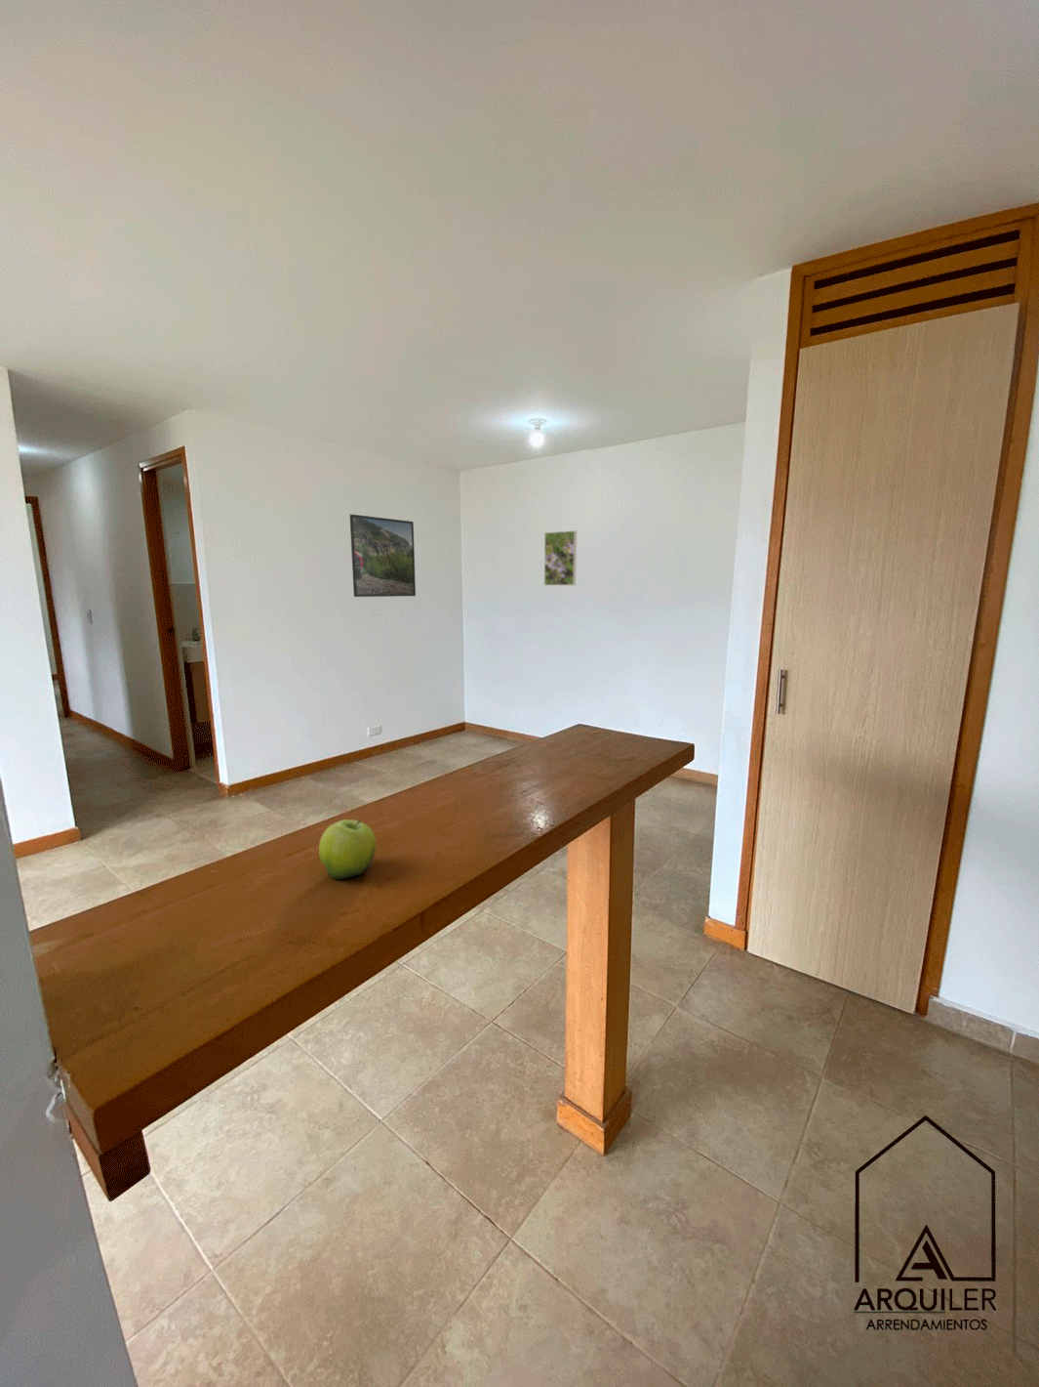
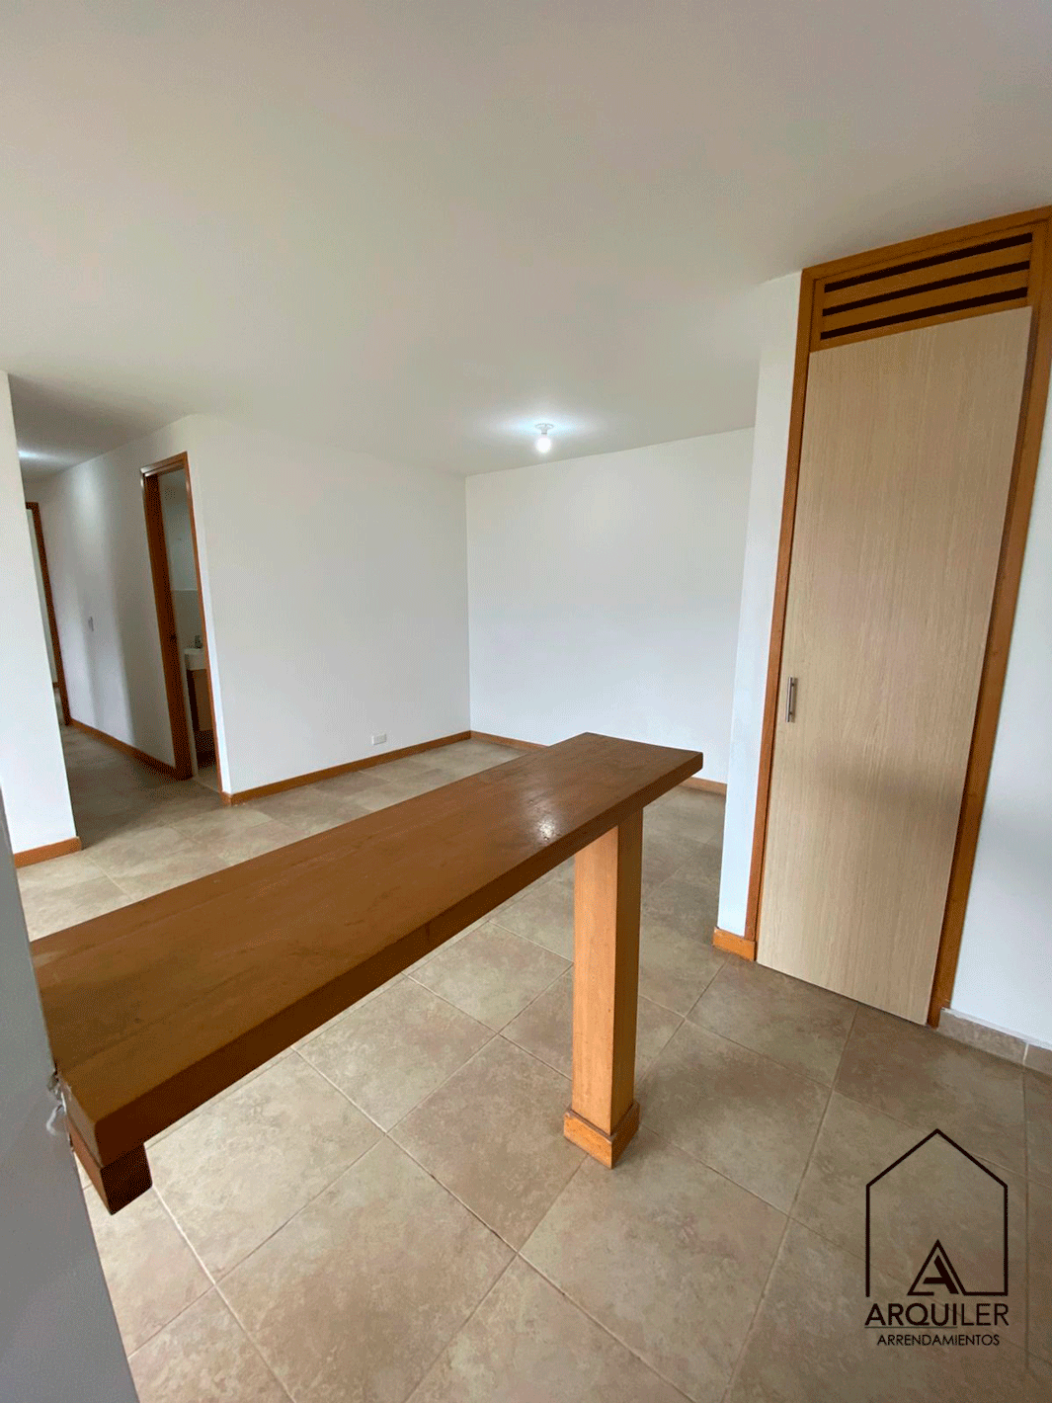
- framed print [544,530,577,586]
- fruit [318,818,378,881]
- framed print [349,513,417,597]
